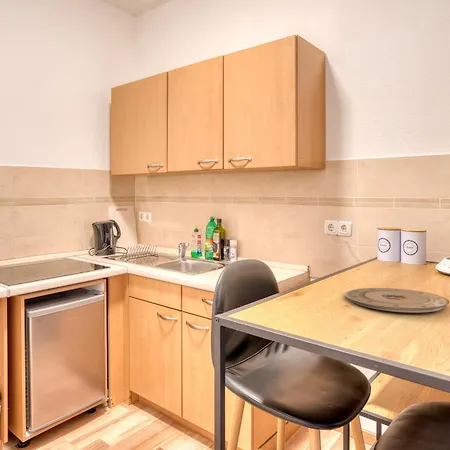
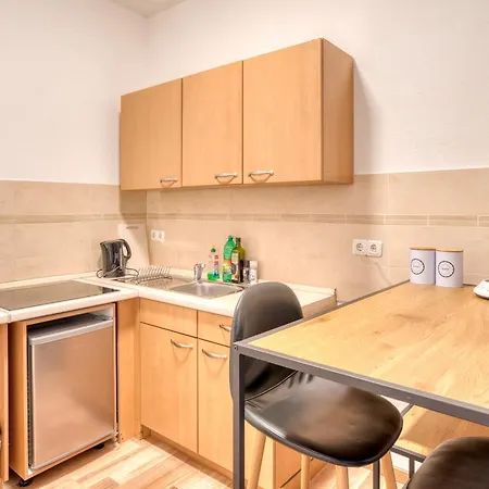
- plate [344,287,450,314]
